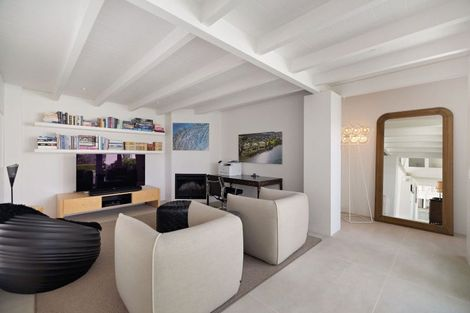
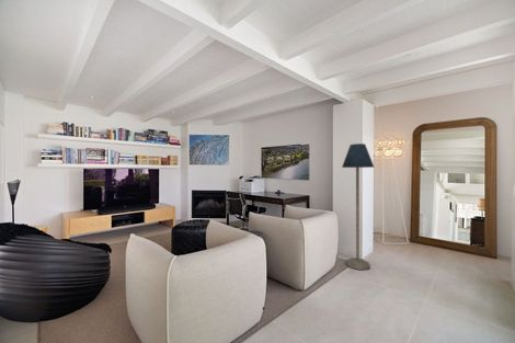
+ floor lamp [341,142,375,271]
